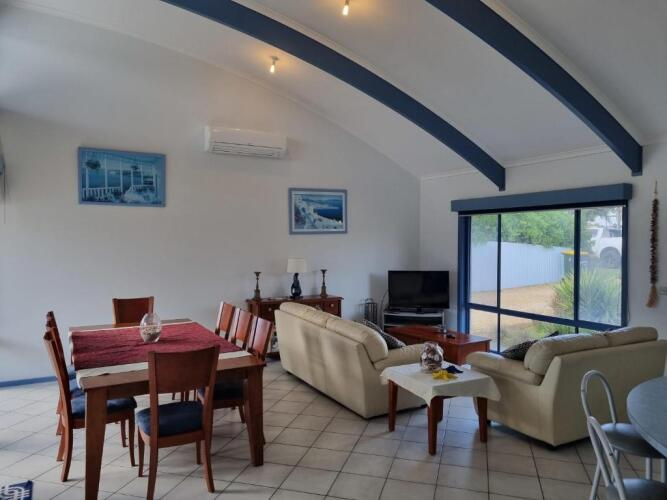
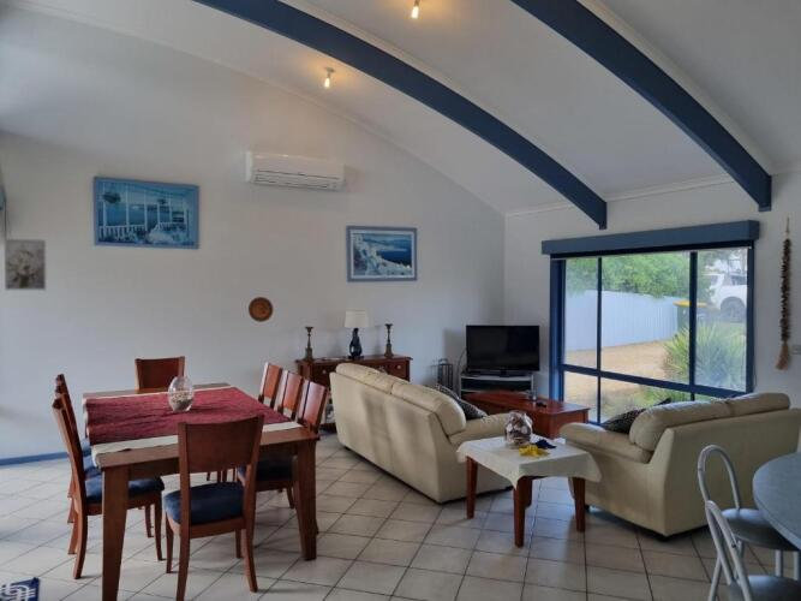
+ wall art [4,237,47,291]
+ decorative plate [247,296,274,323]
